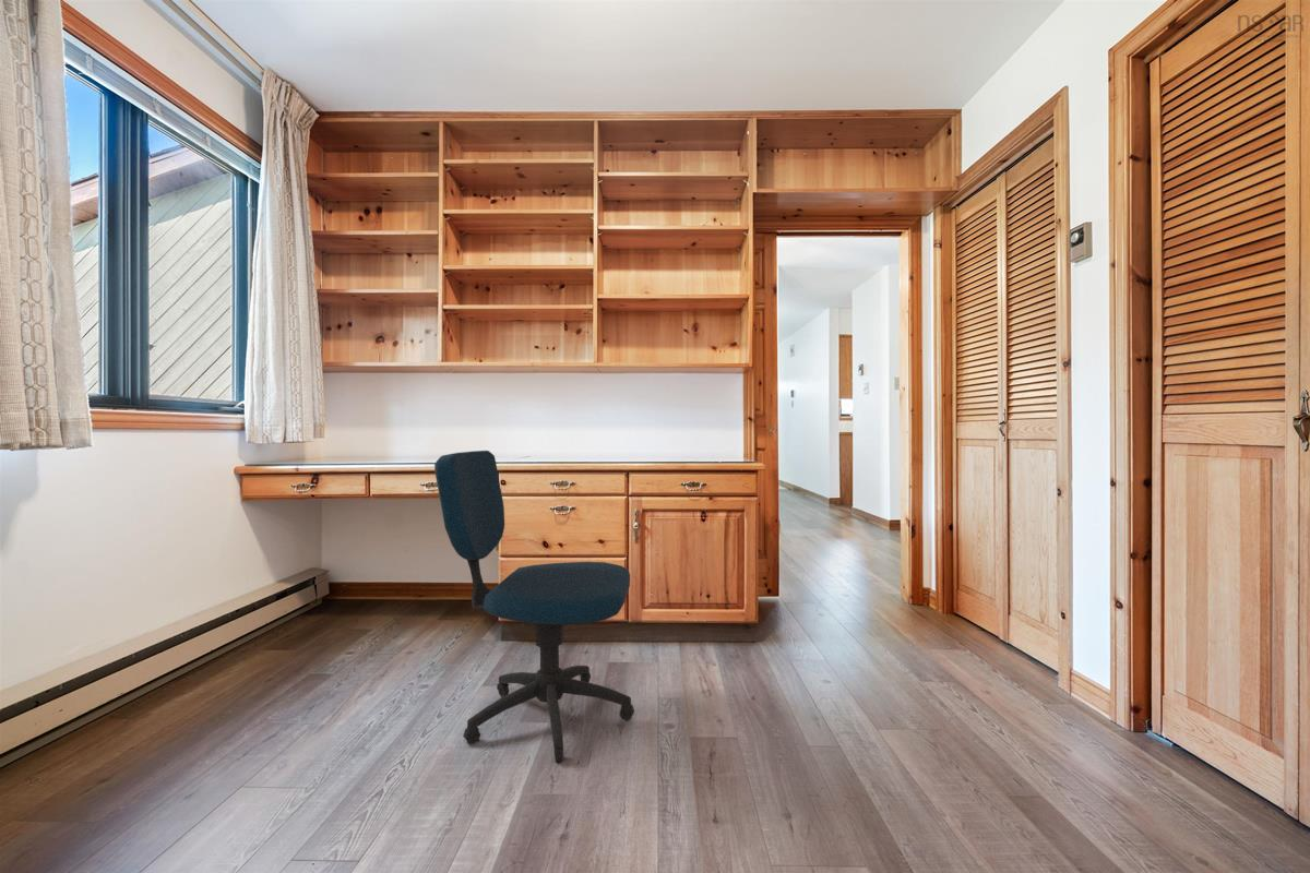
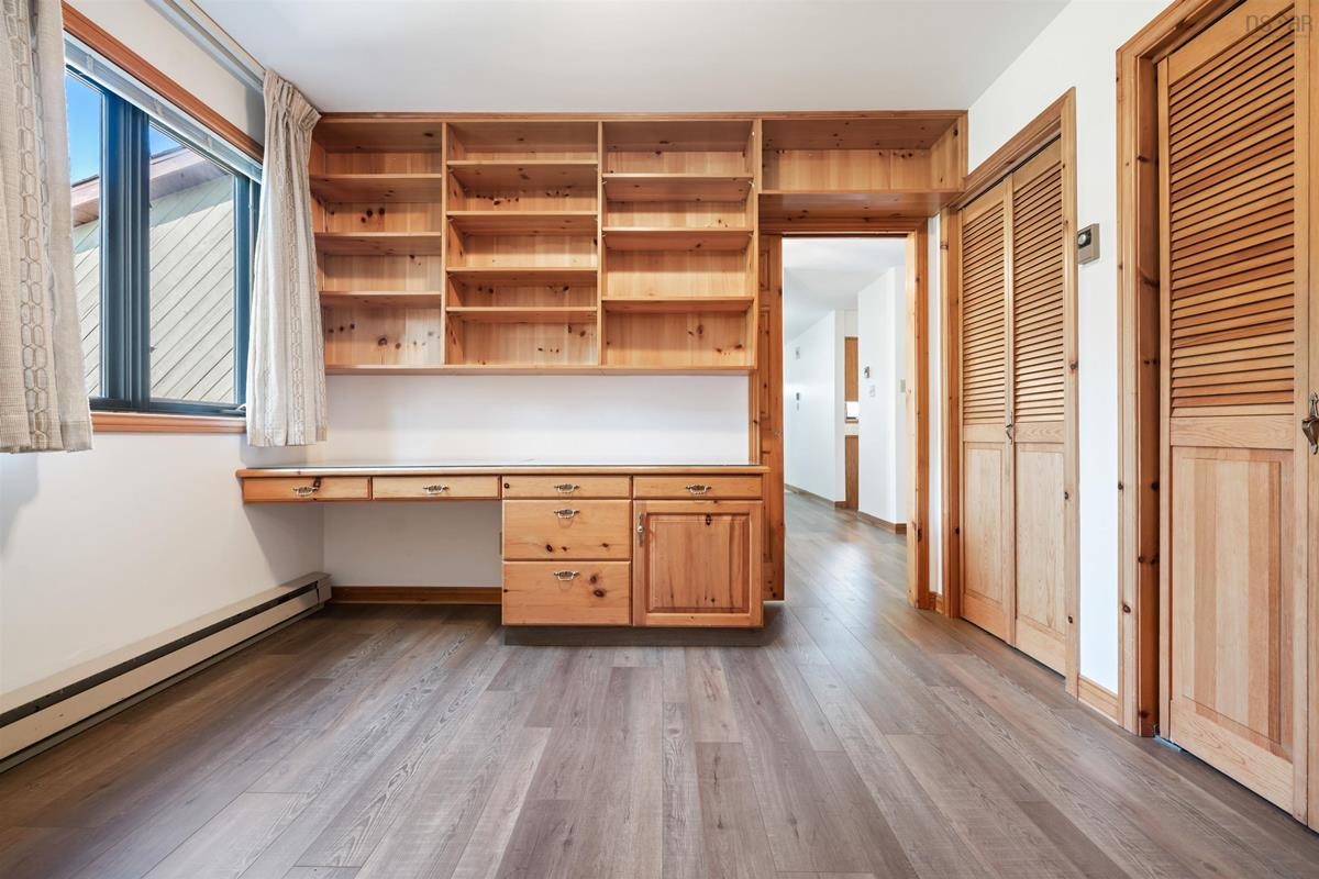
- office chair [433,450,635,763]
